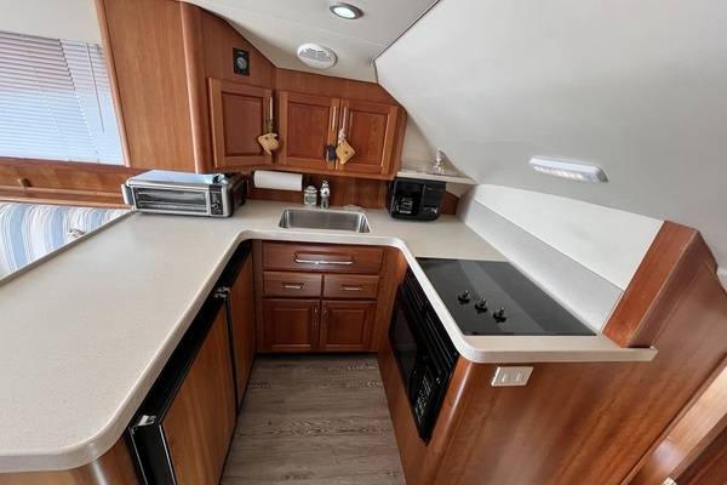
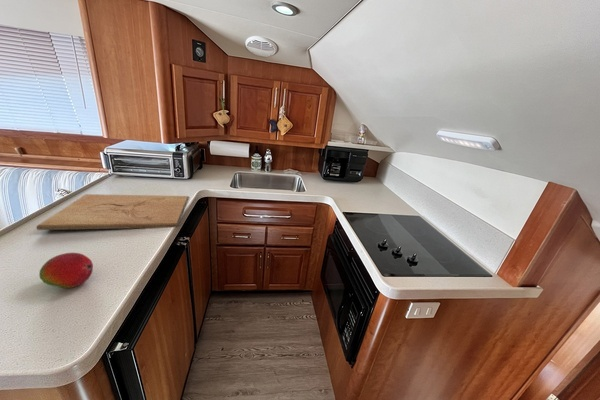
+ fruit [38,252,94,289]
+ cutting board [35,193,190,231]
